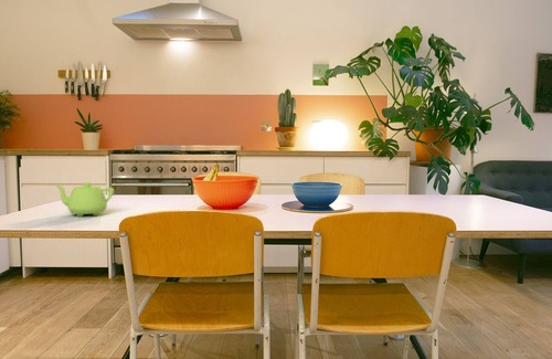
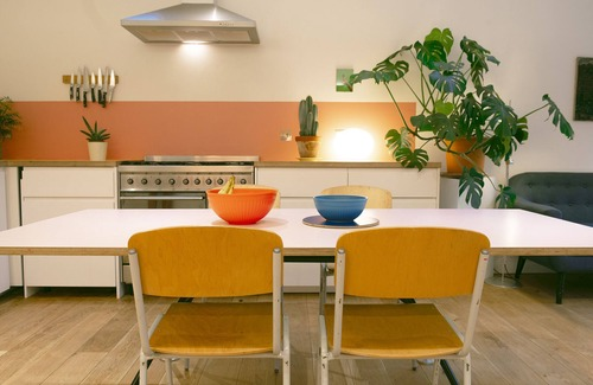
- teapot [53,181,115,218]
